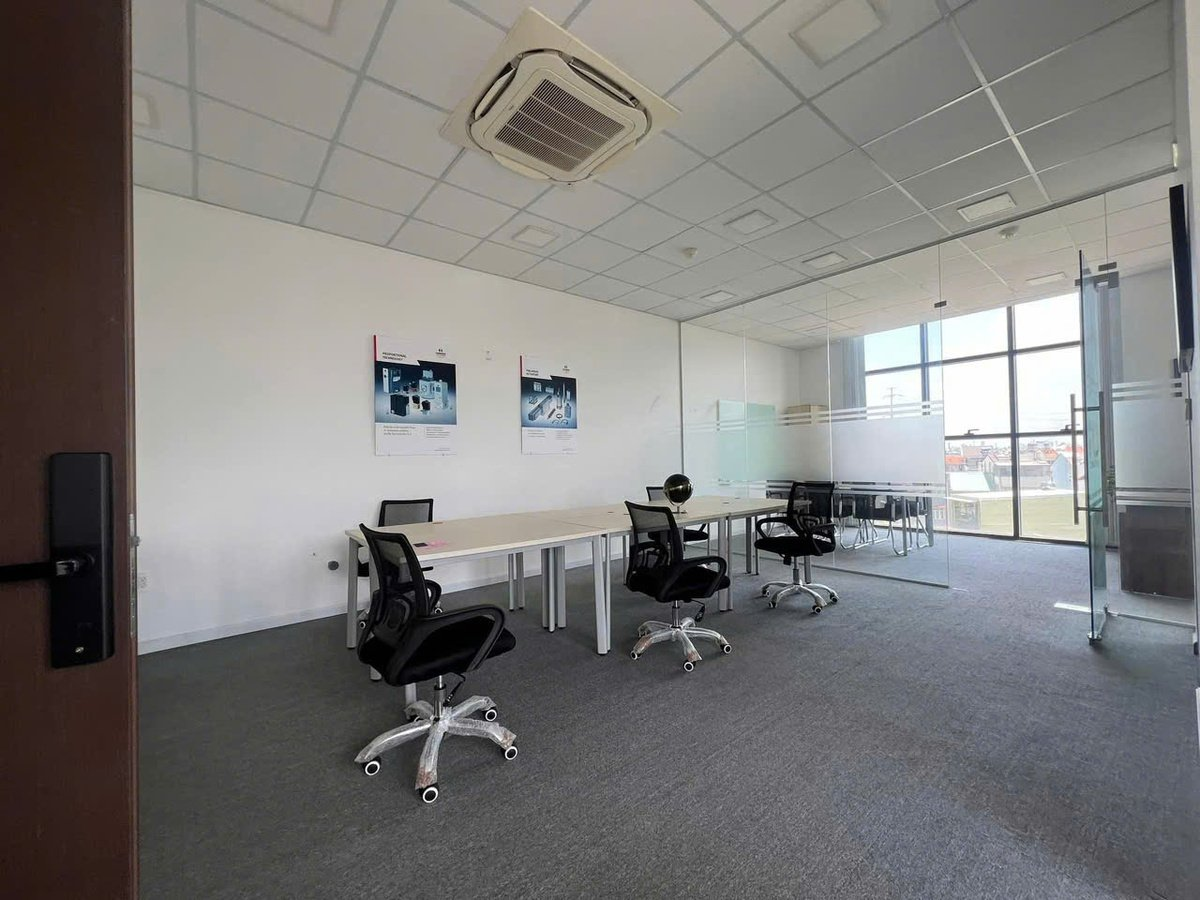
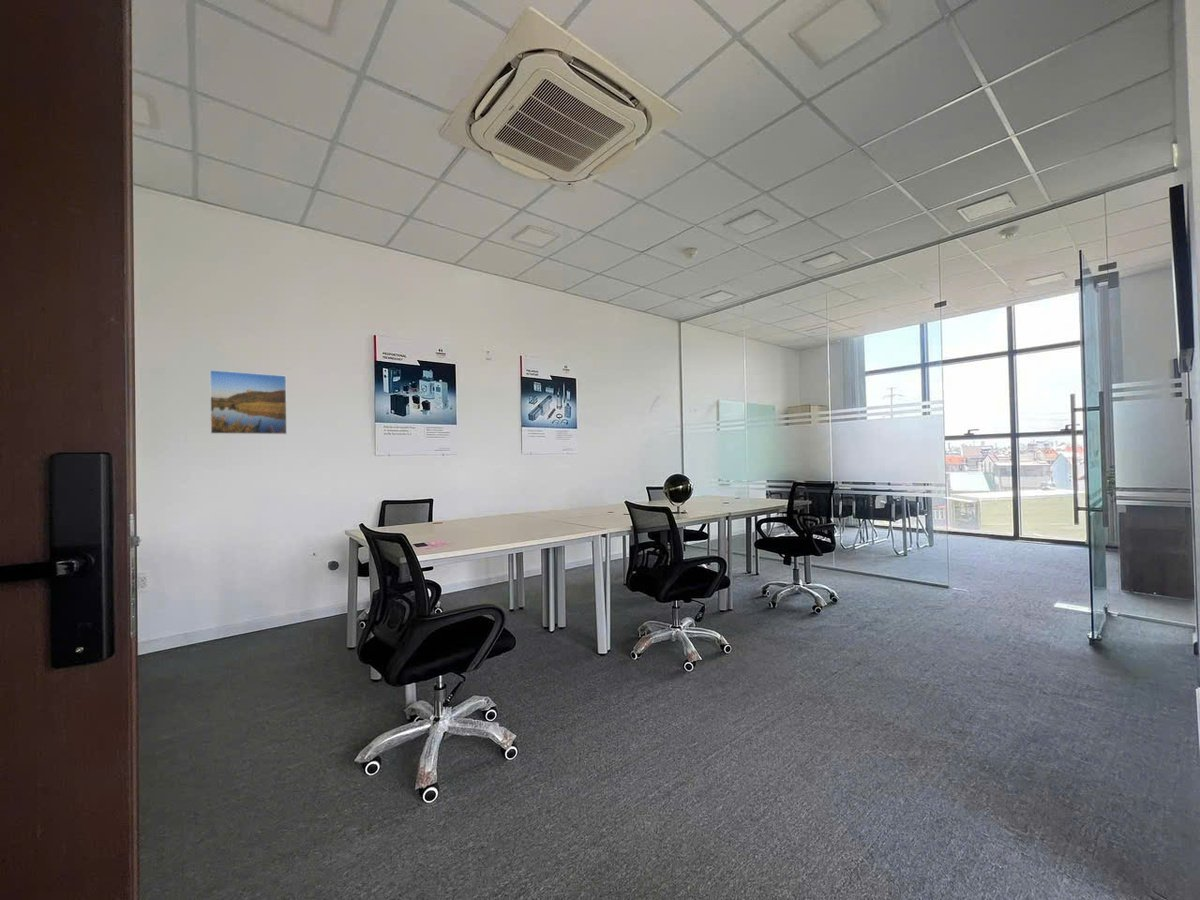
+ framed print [209,369,288,435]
